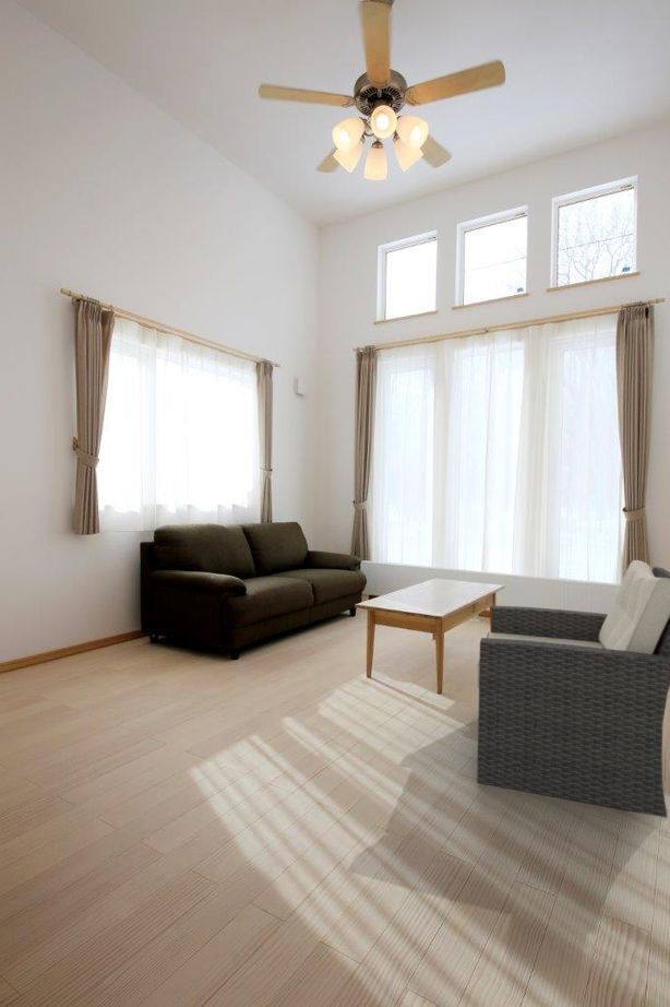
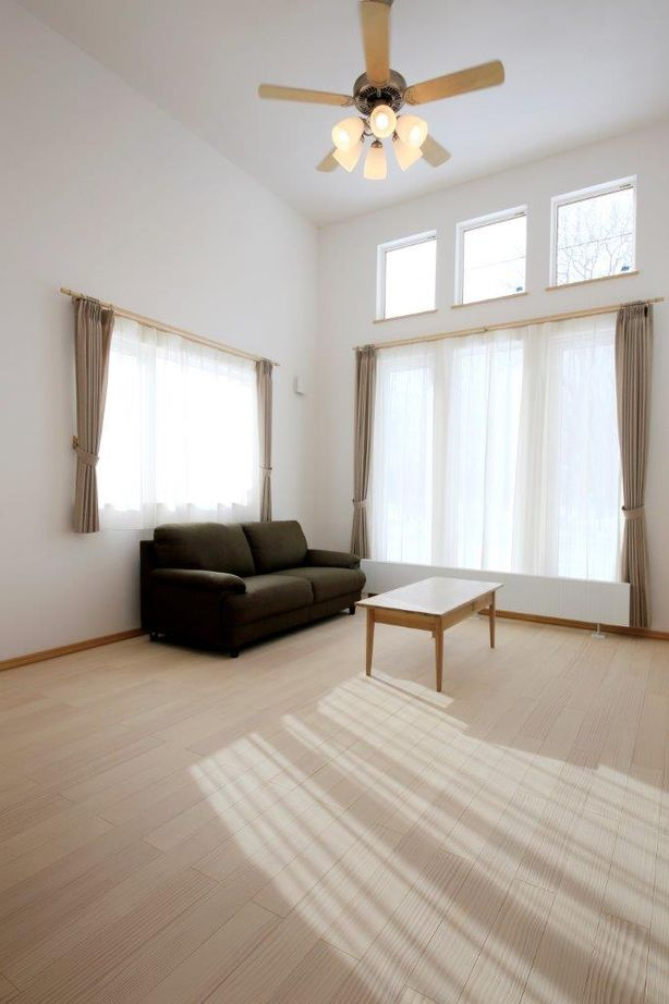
- armchair [476,559,670,818]
